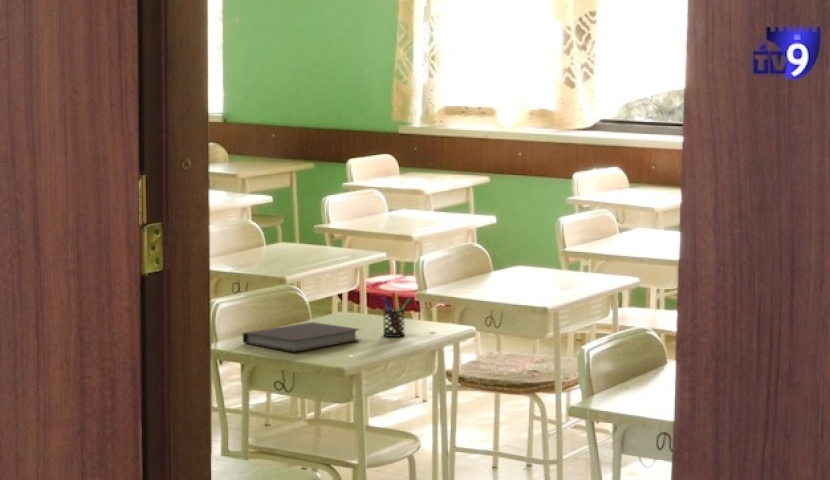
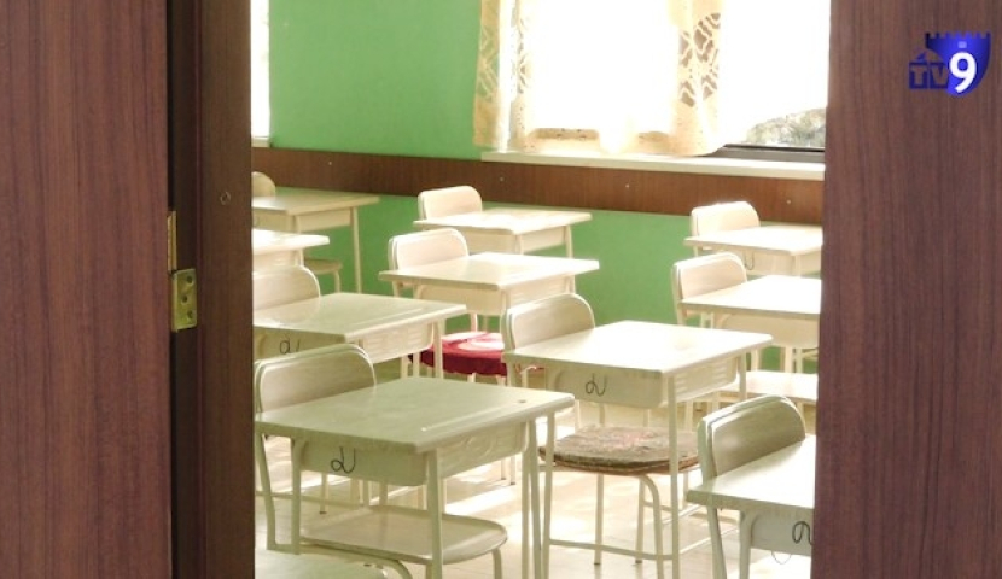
- pen holder [380,291,411,338]
- notebook [242,321,362,353]
